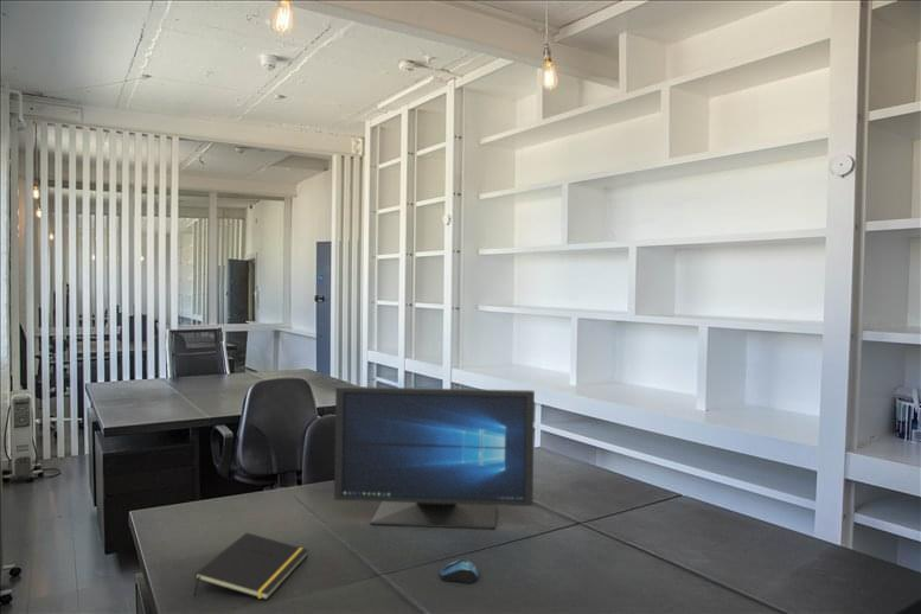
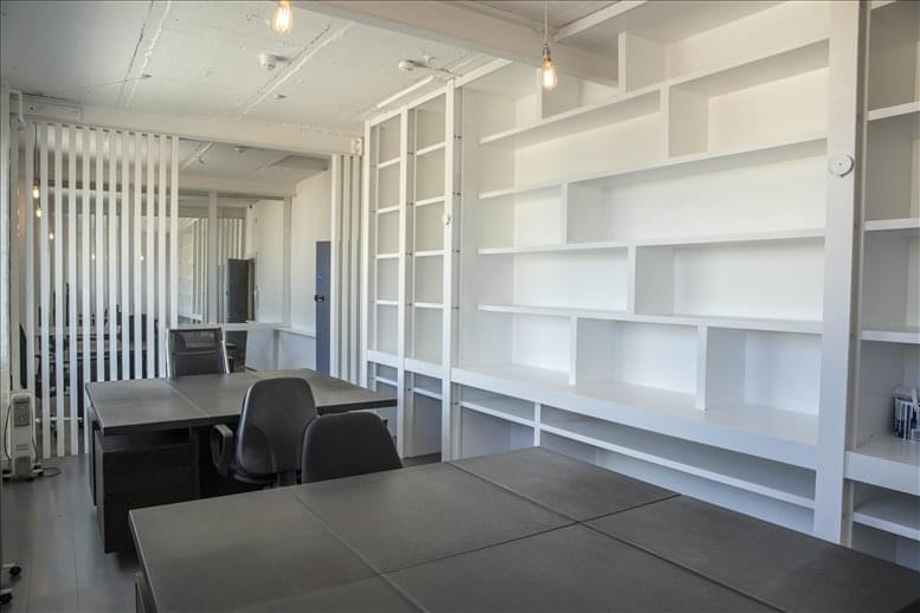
- monitor [333,385,536,530]
- computer mouse [439,558,480,584]
- notepad [193,532,309,601]
